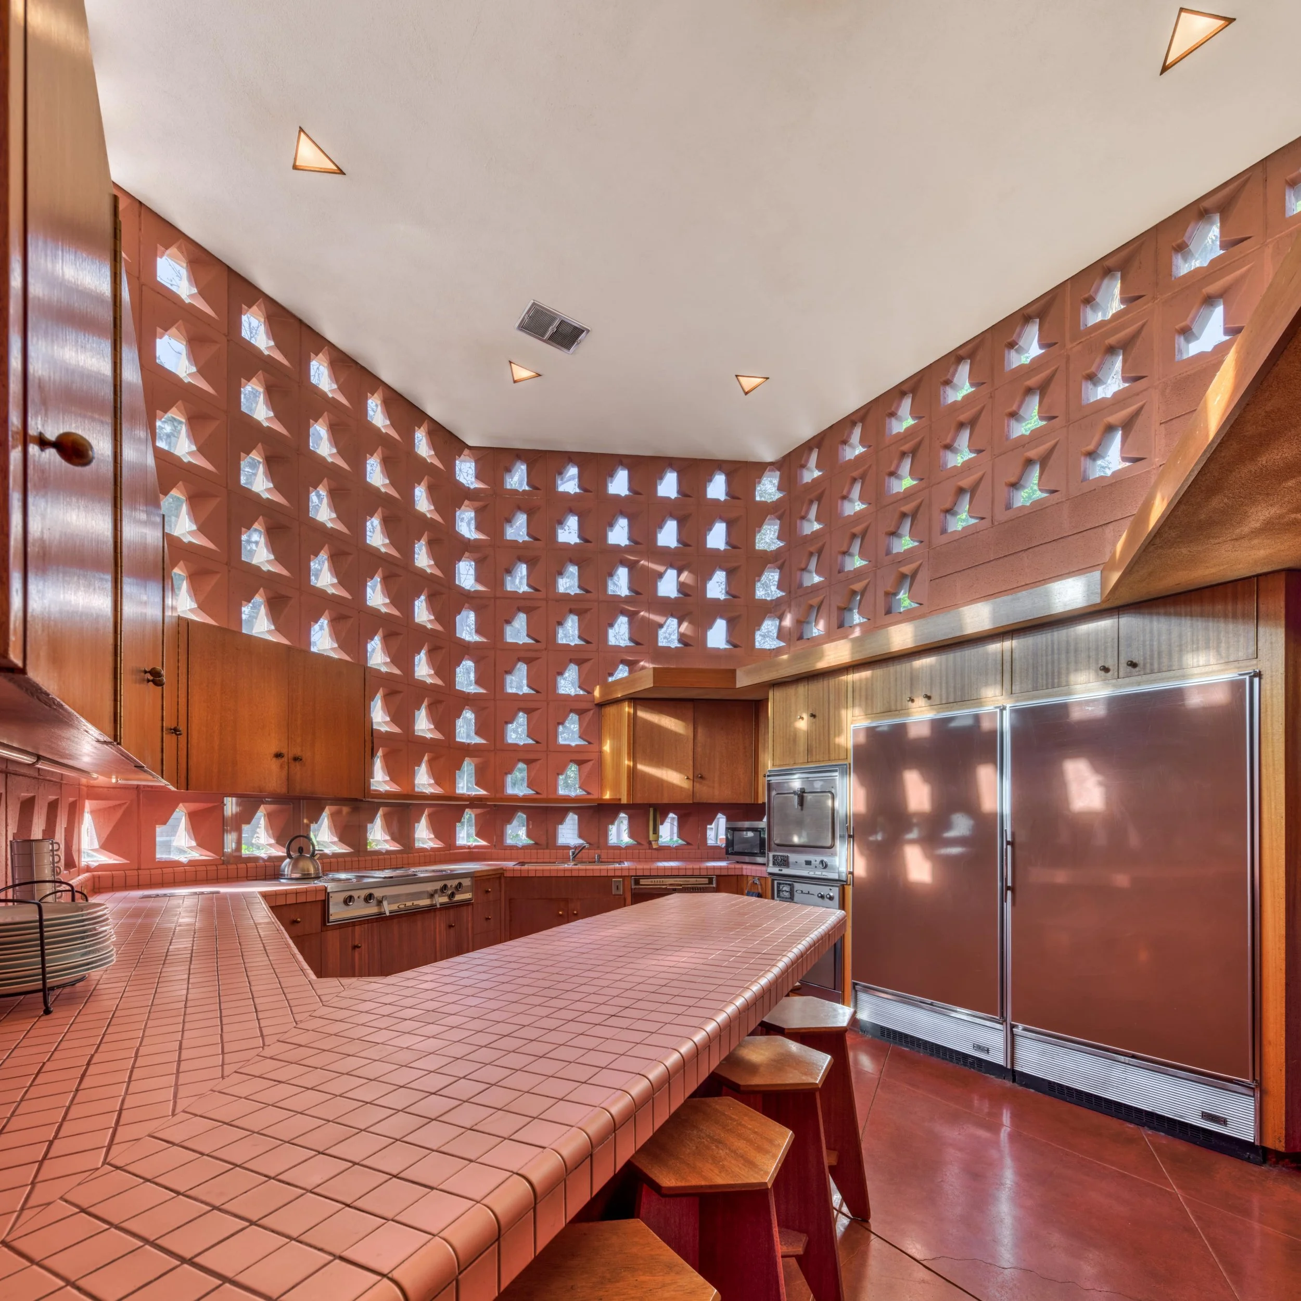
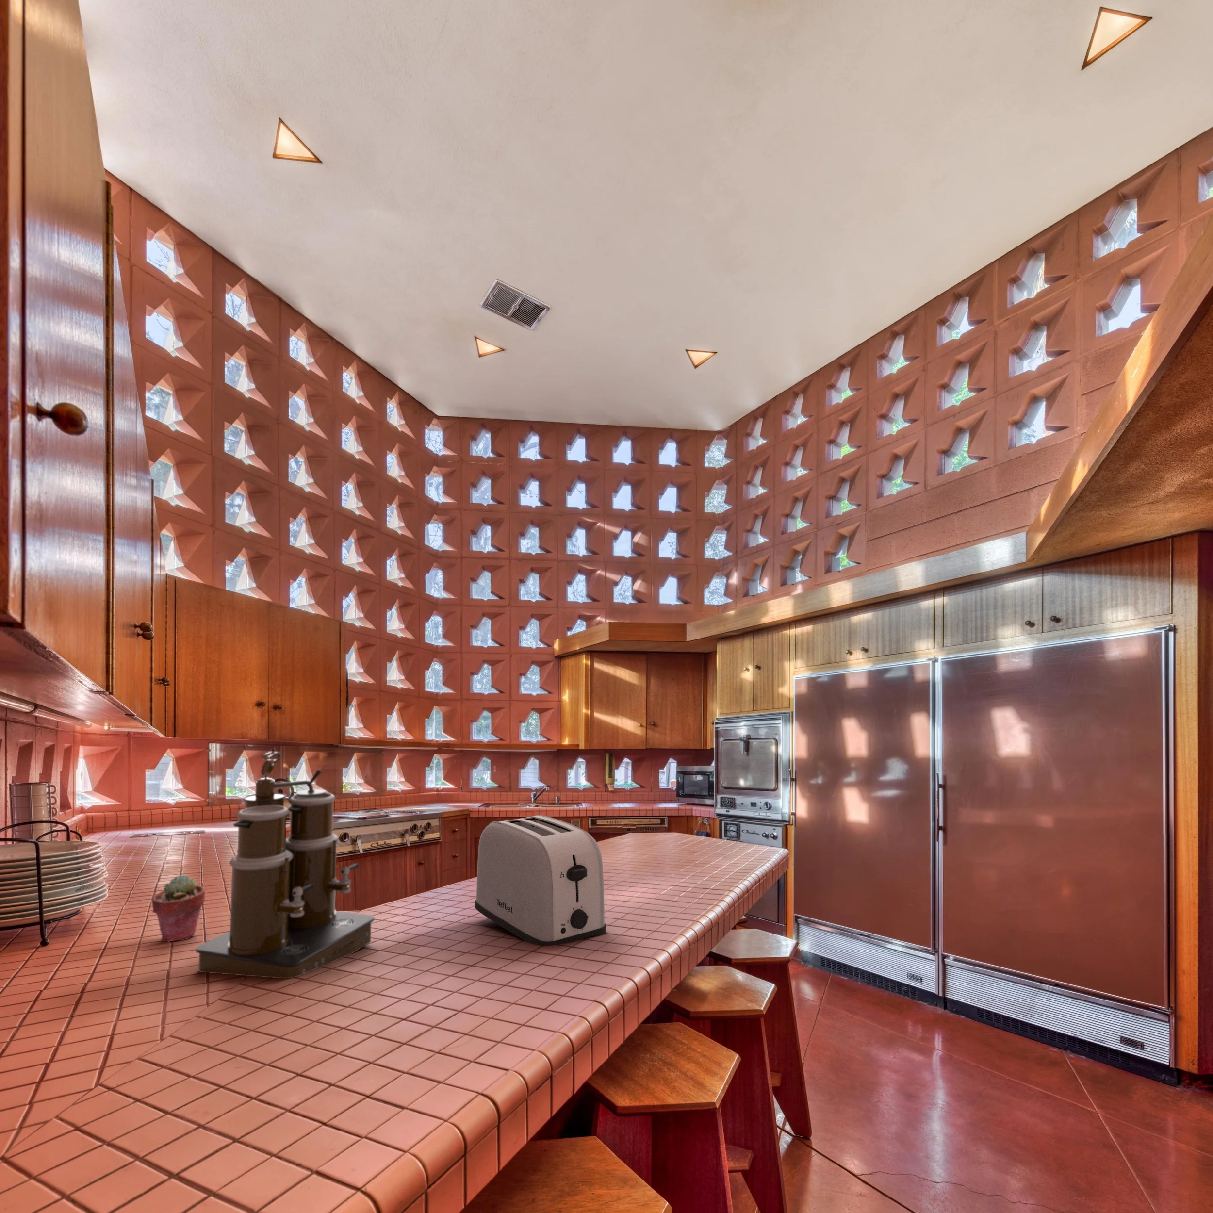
+ toaster [474,814,606,946]
+ potted succulent [151,874,205,943]
+ coffee maker [196,748,375,979]
